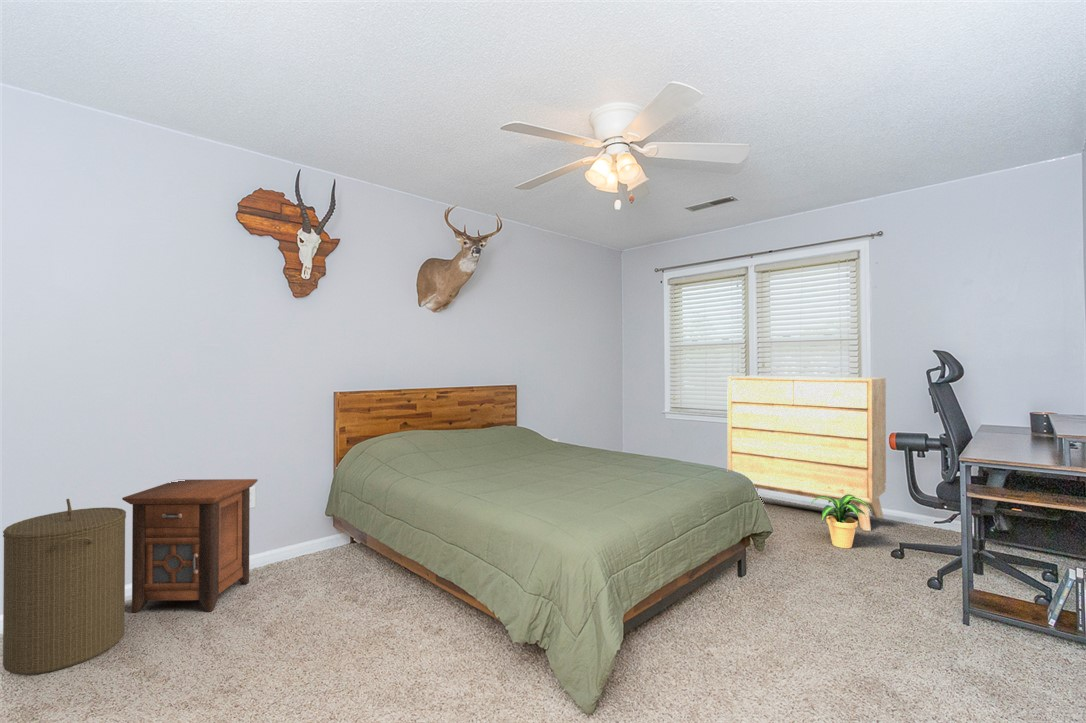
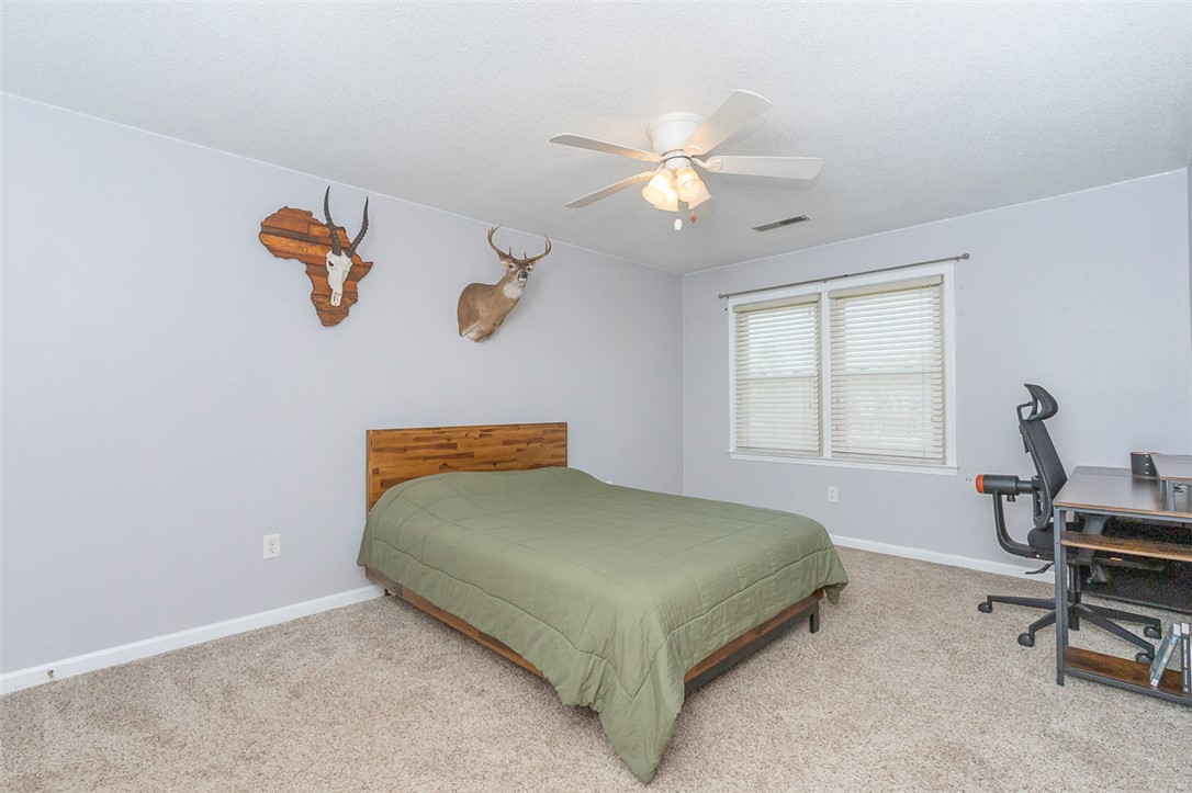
- dresser [726,375,887,532]
- nightstand [121,478,259,614]
- potted plant [809,494,872,549]
- laundry hamper [2,498,127,676]
